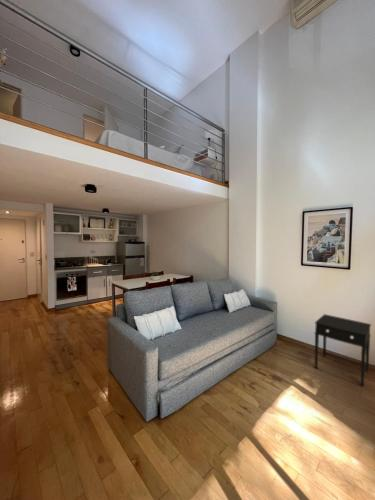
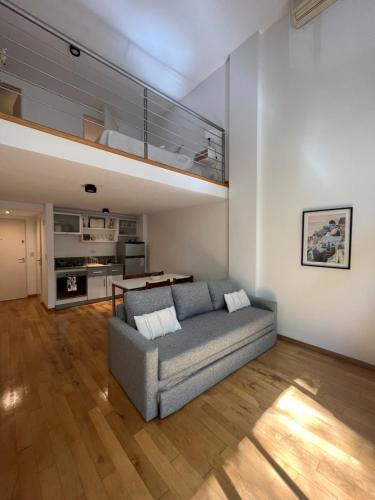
- side table [313,313,372,388]
